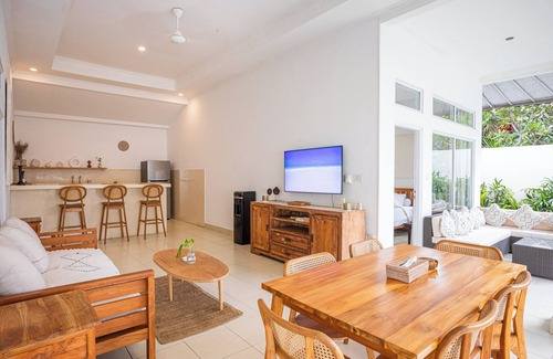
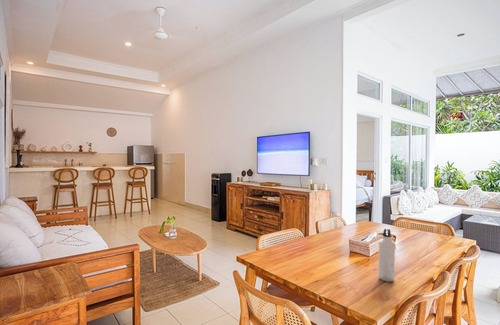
+ water bottle [378,228,396,283]
